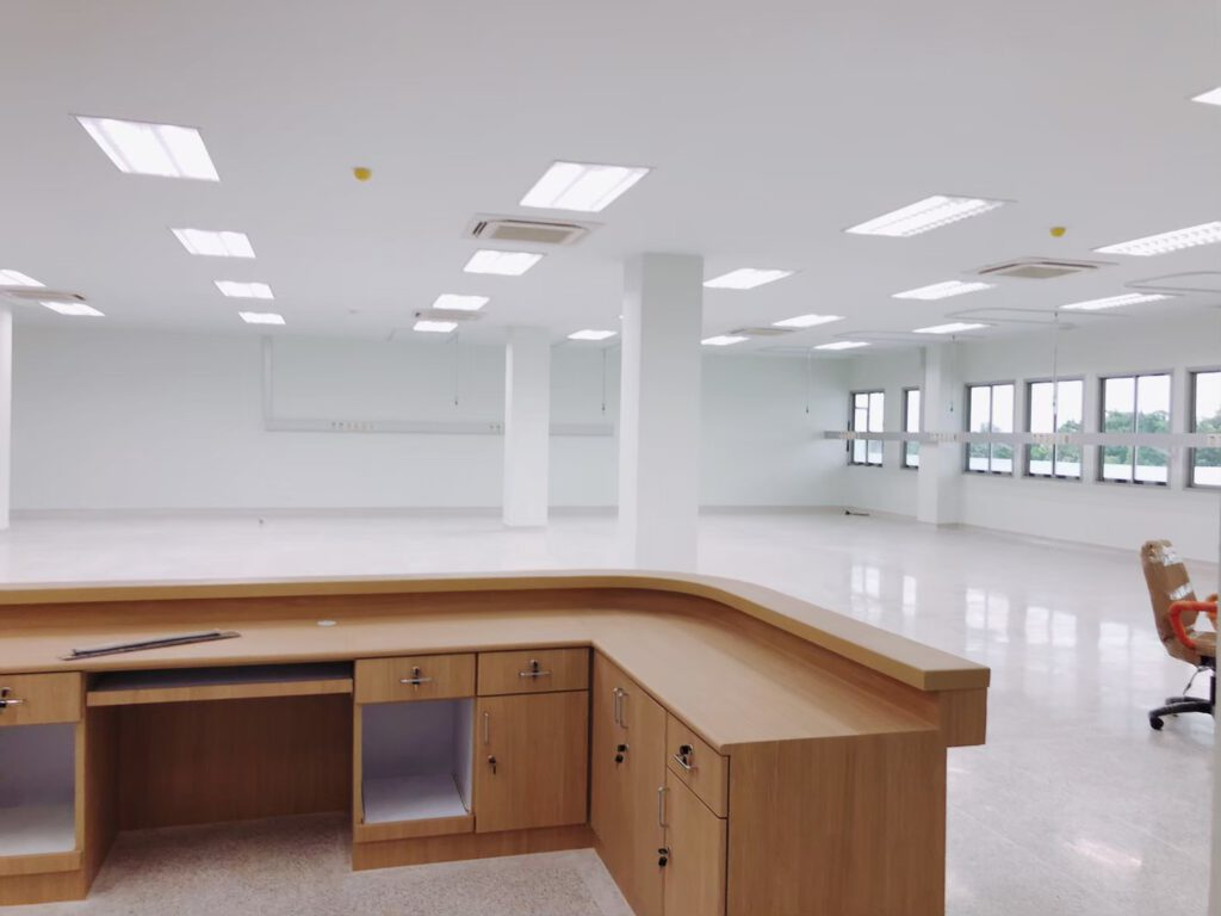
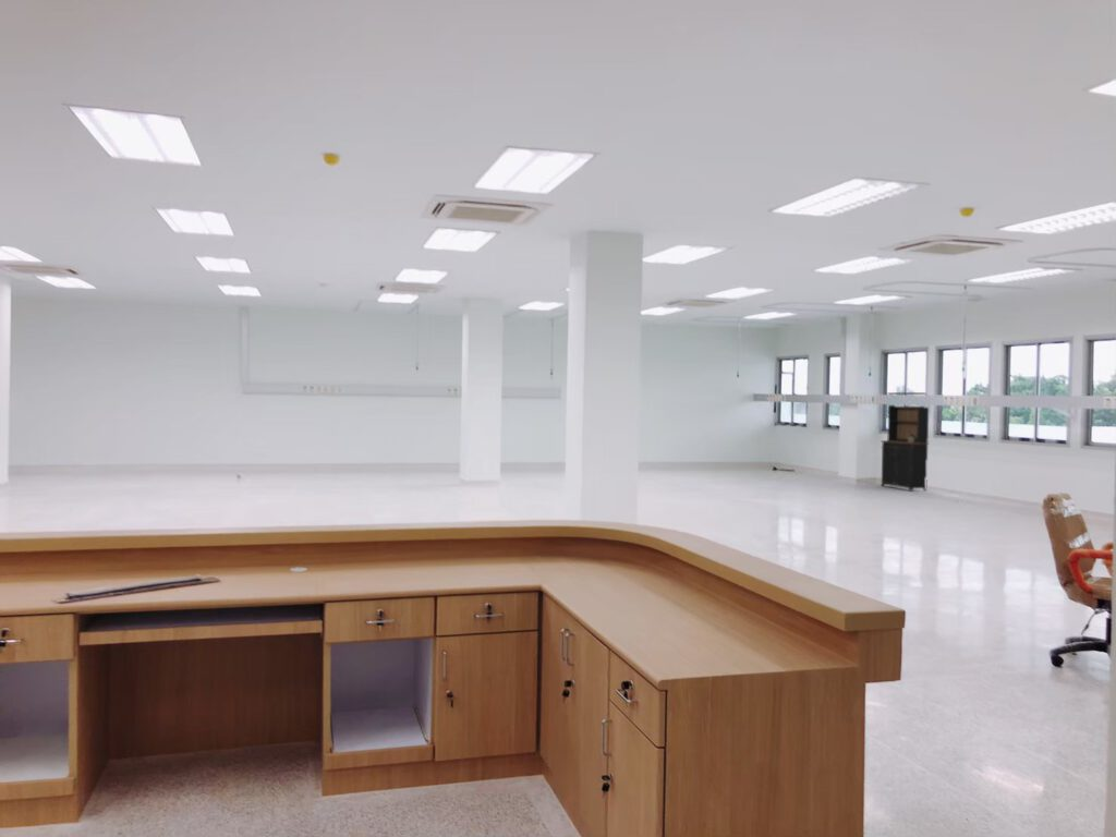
+ bookshelf [880,391,930,493]
